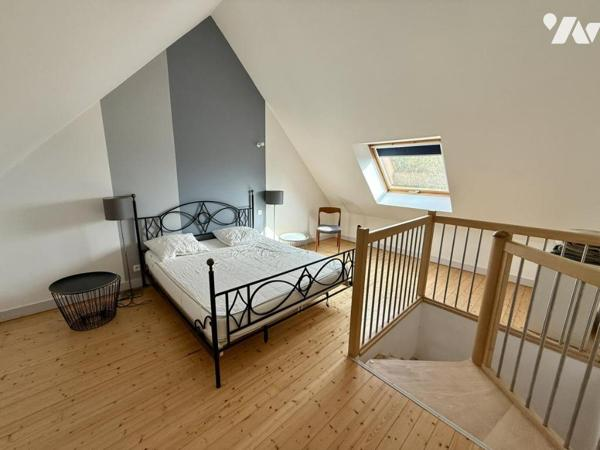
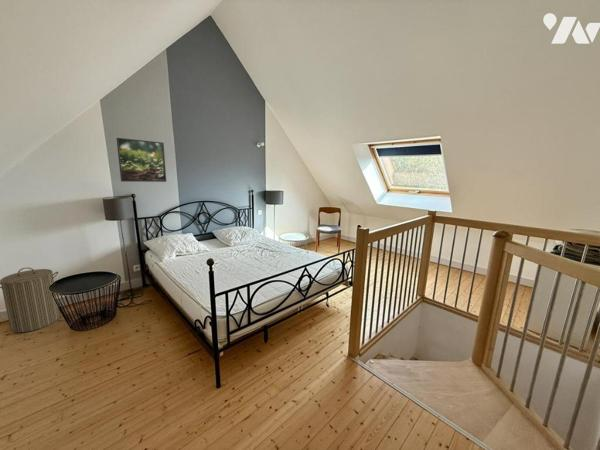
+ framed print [115,137,167,183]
+ laundry hamper [0,266,60,333]
